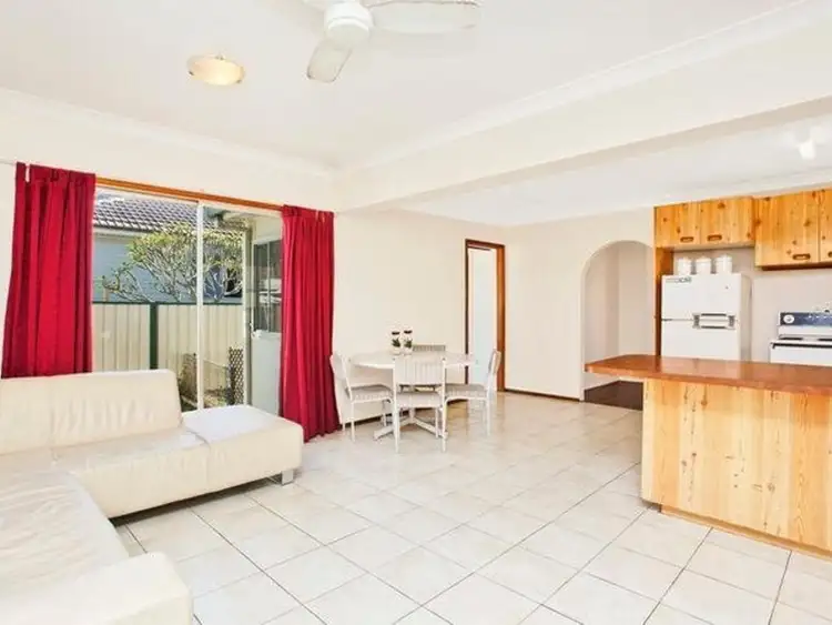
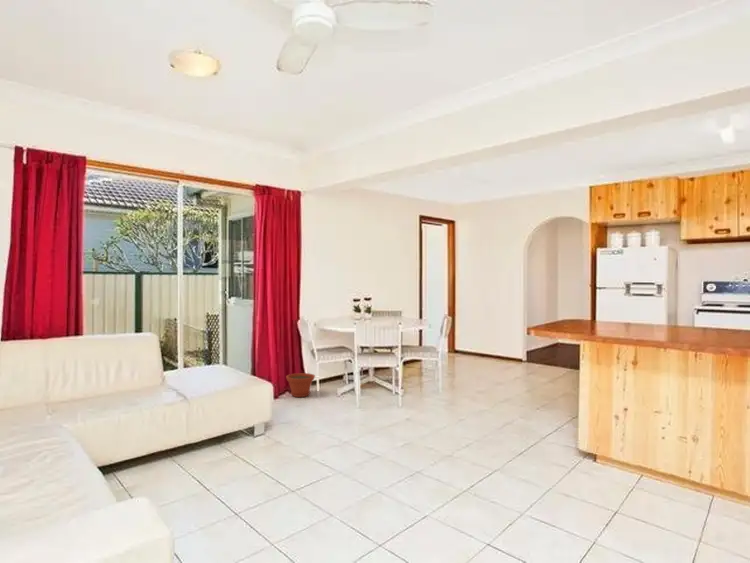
+ plant pot [285,372,316,398]
